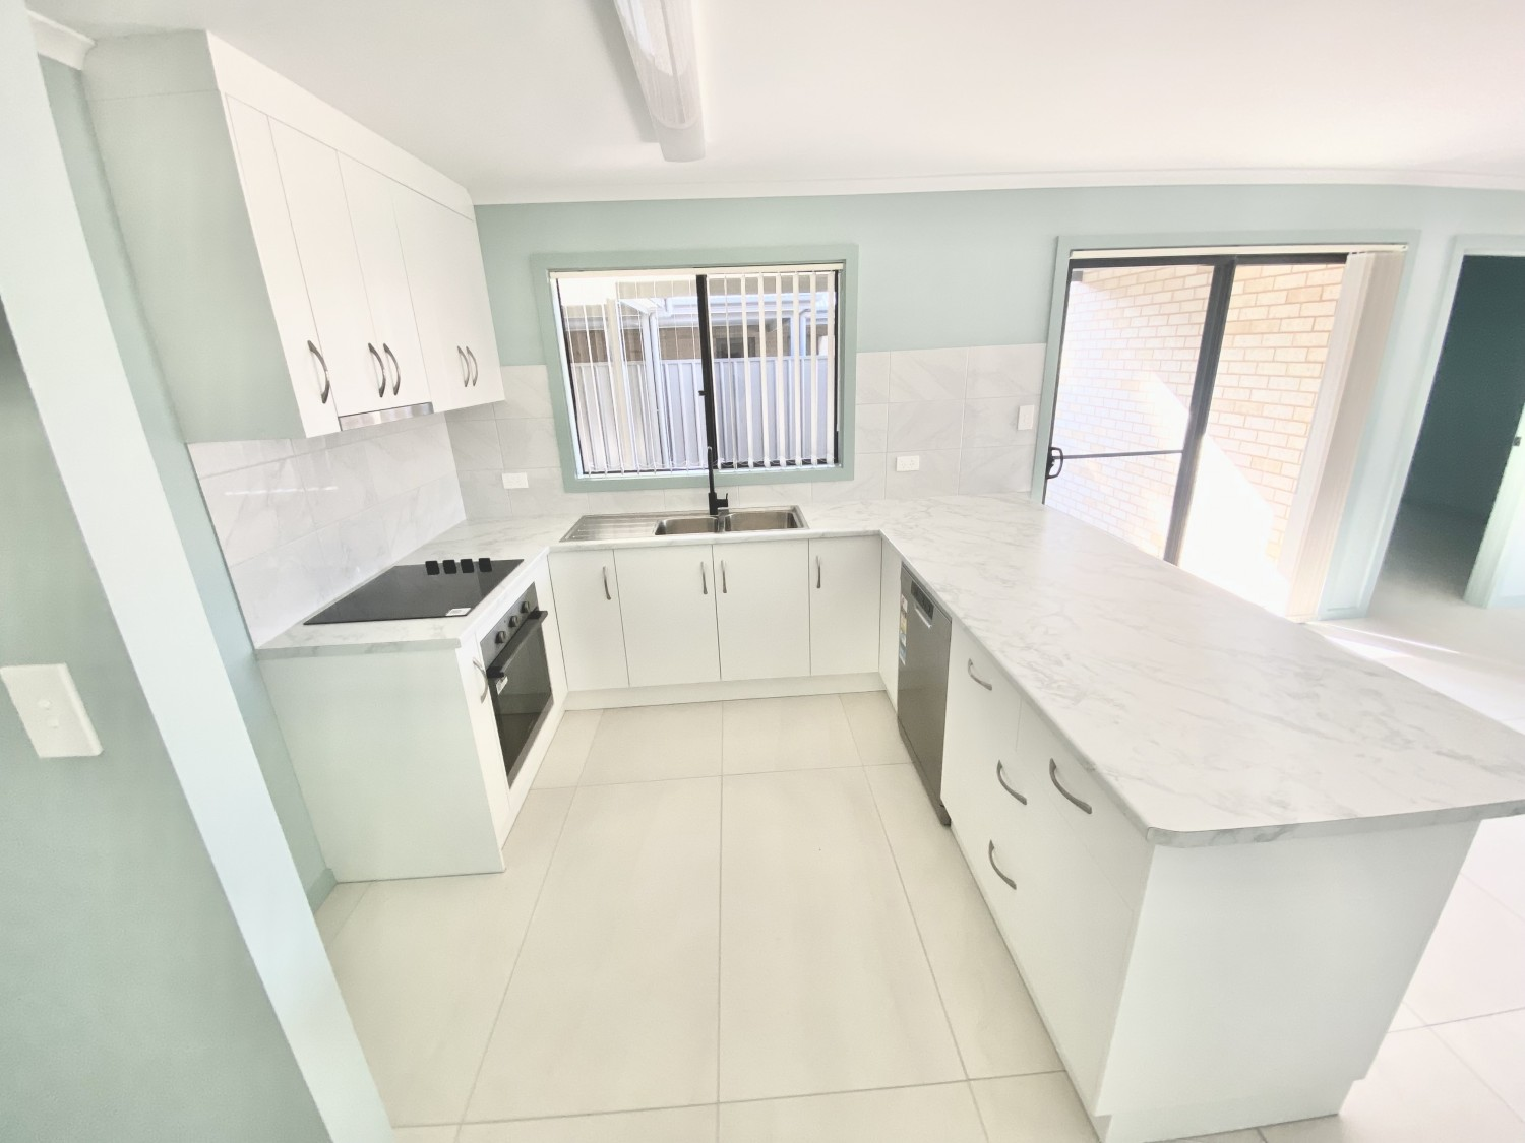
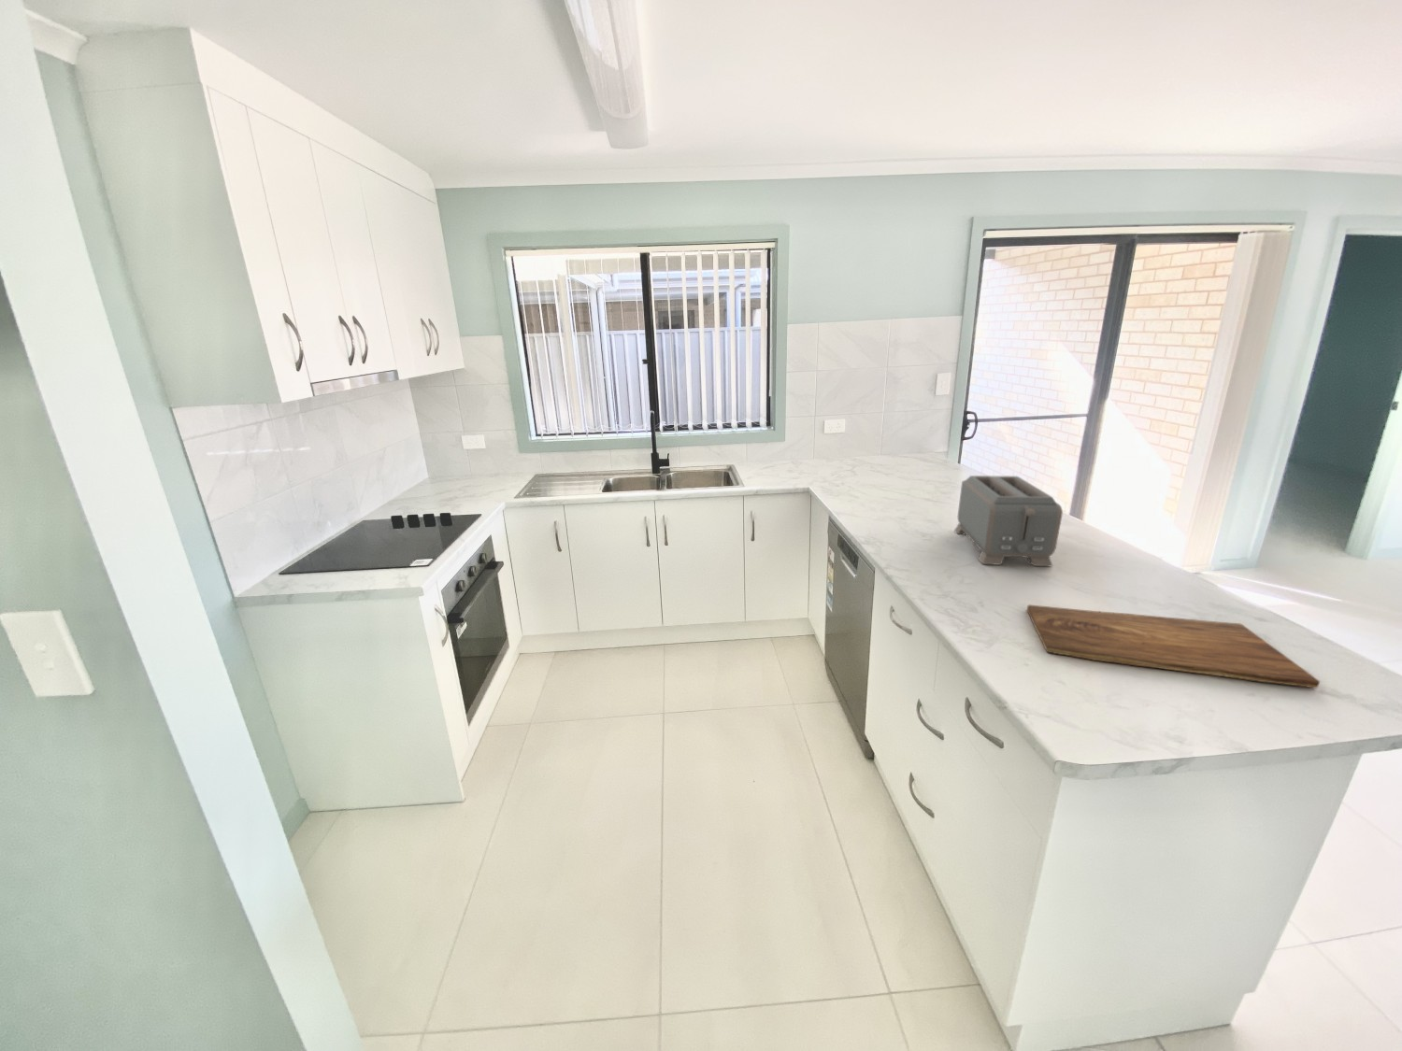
+ cutting board [1027,605,1320,689]
+ toaster [954,475,1064,567]
